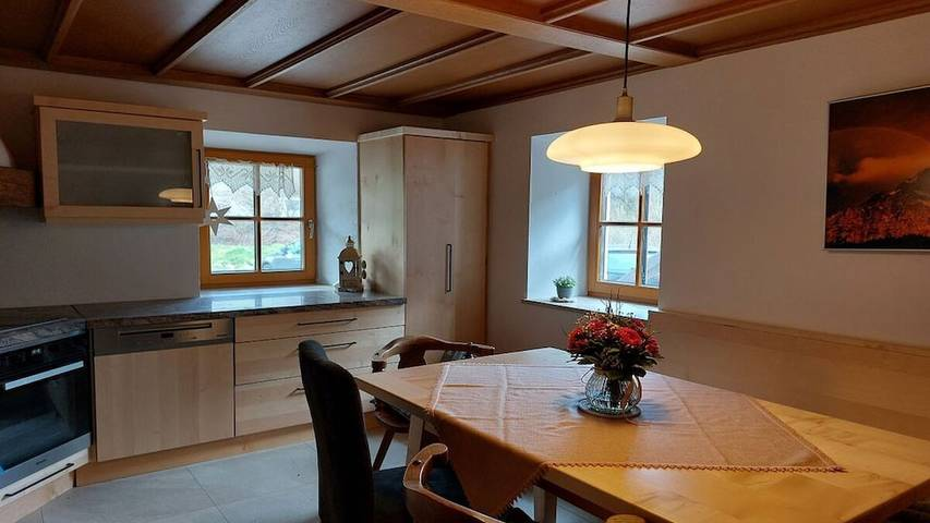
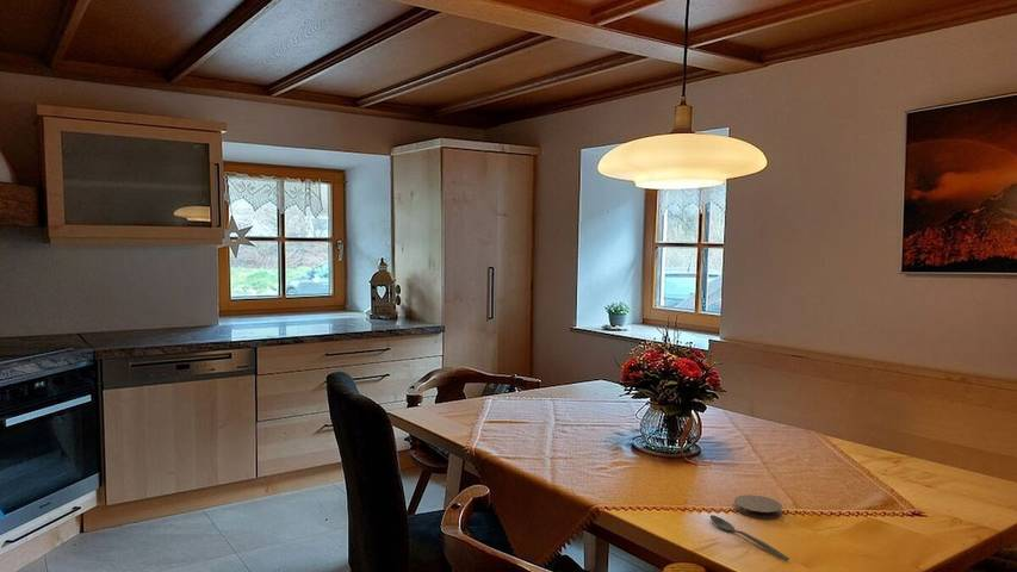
+ coaster [733,493,783,520]
+ spoon [709,514,790,561]
